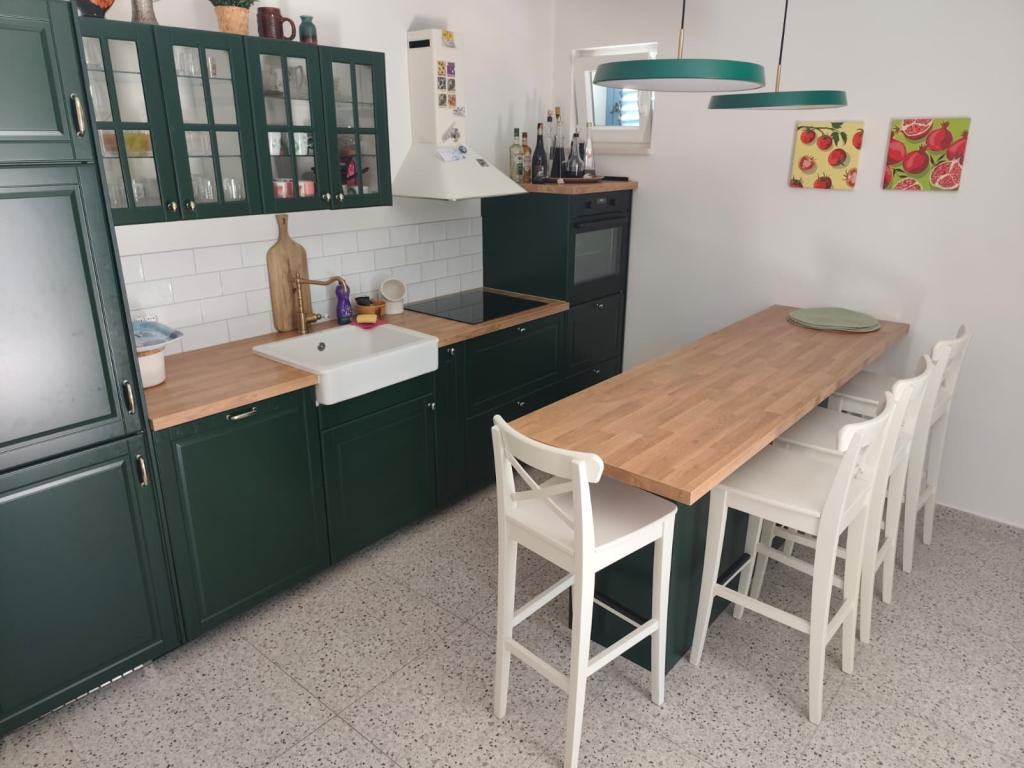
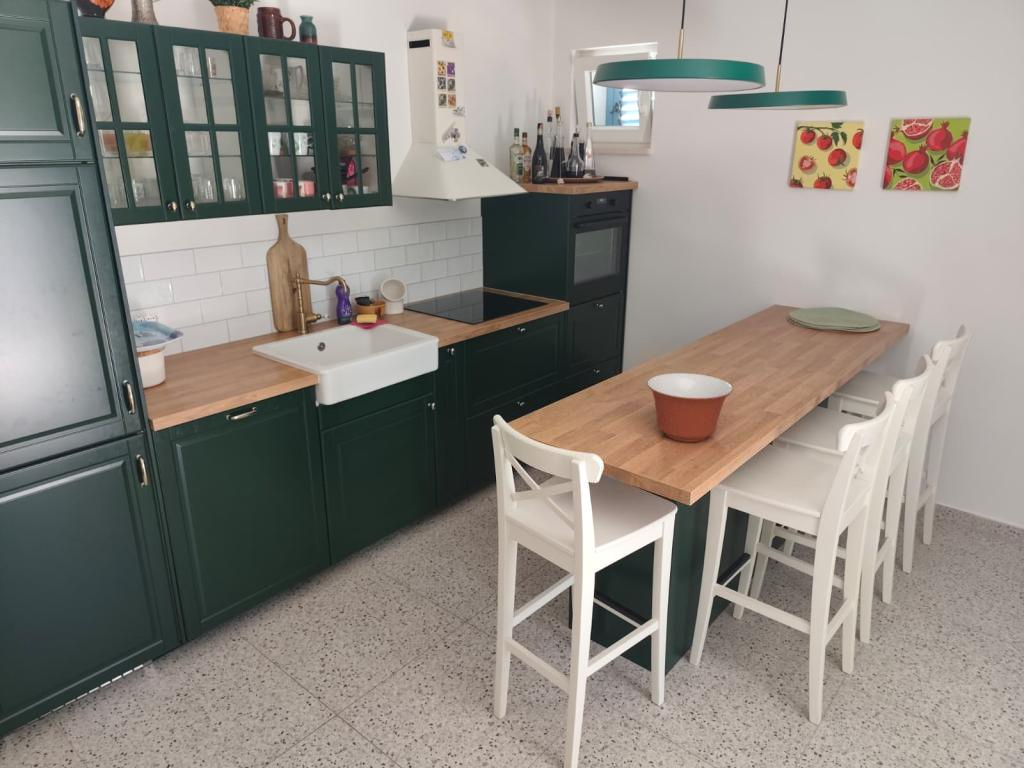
+ mixing bowl [646,372,734,443]
